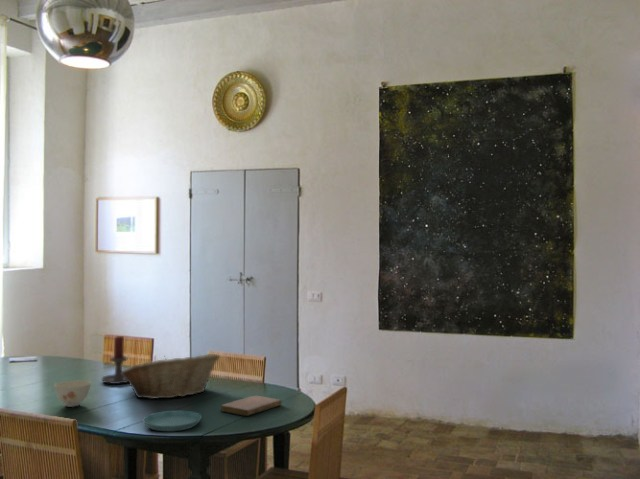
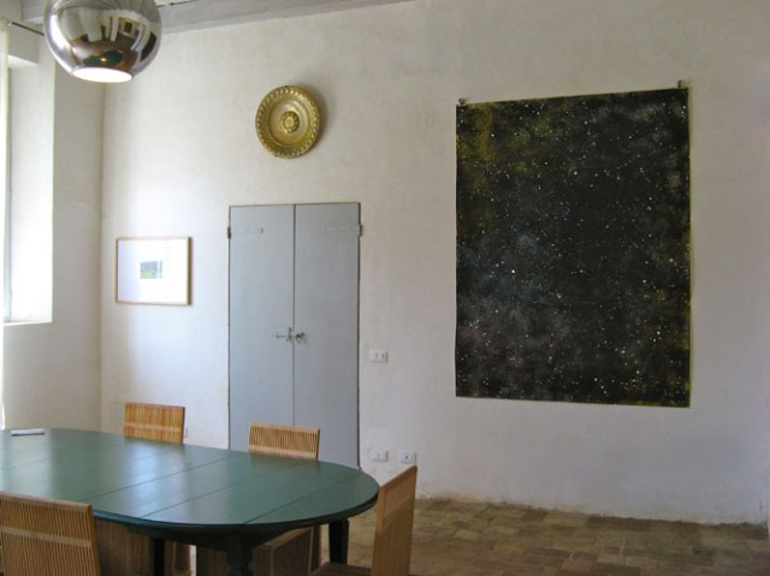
- fruit basket [120,353,221,400]
- candle holder [100,335,128,385]
- notebook [219,394,283,417]
- bowl [53,379,92,408]
- saucer [142,410,203,432]
